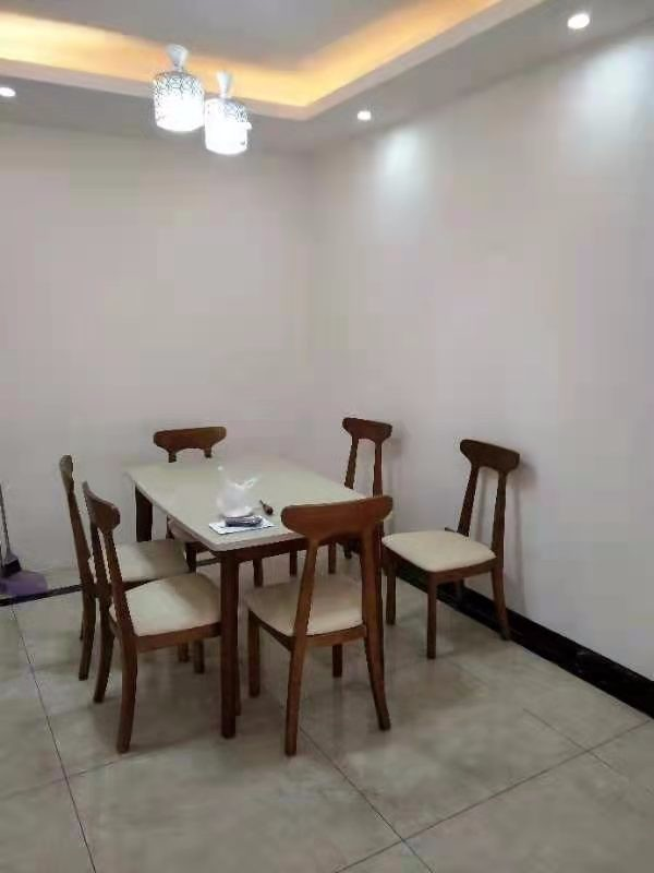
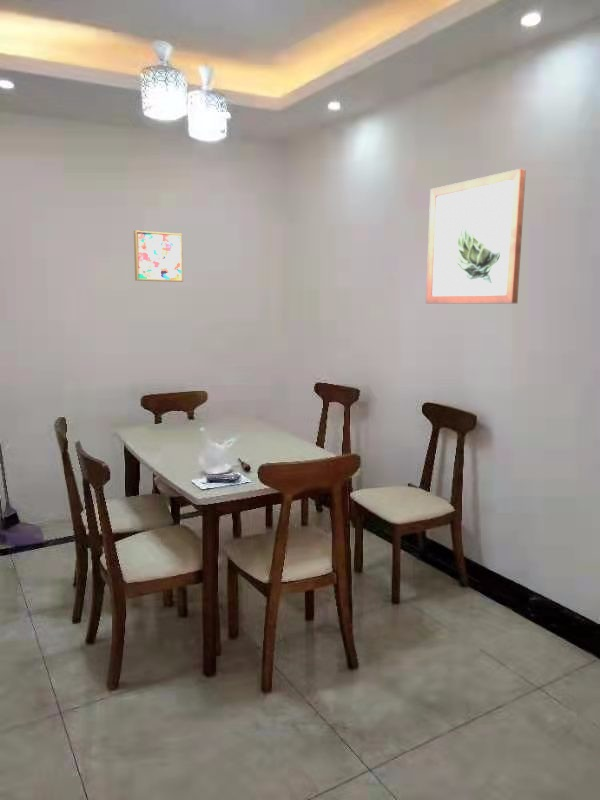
+ wall art [133,229,184,283]
+ wall art [425,168,527,304]
